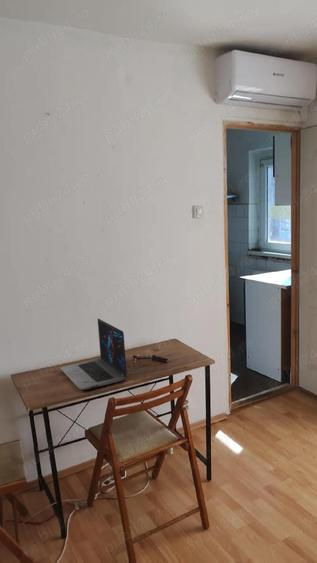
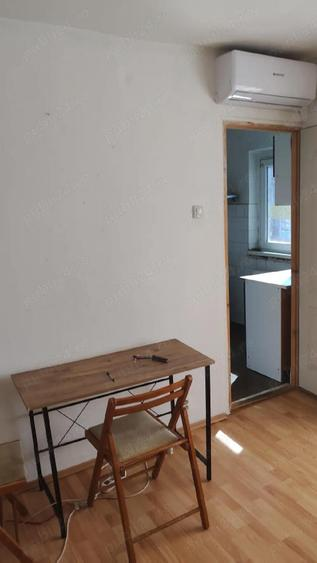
- laptop [59,318,128,391]
